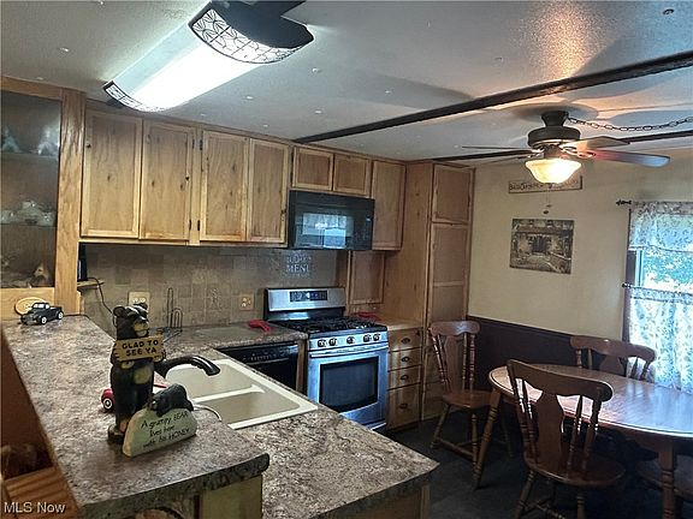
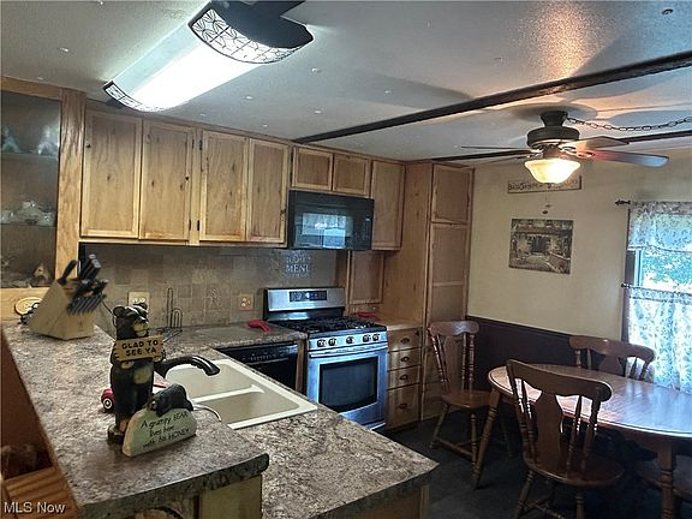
+ knife block [26,253,109,341]
